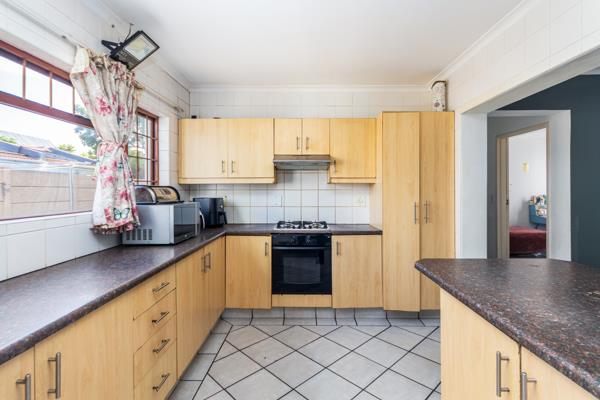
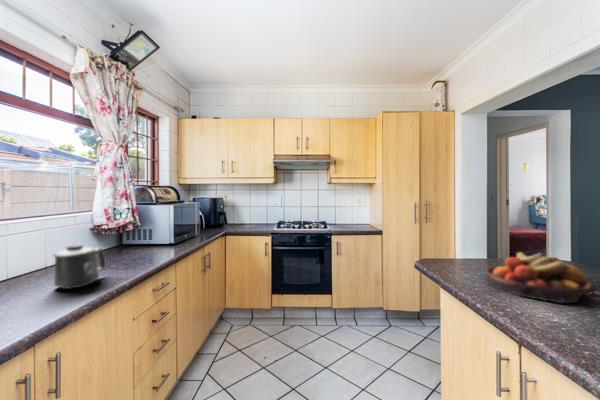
+ mug [52,243,106,290]
+ fruit bowl [485,251,593,304]
